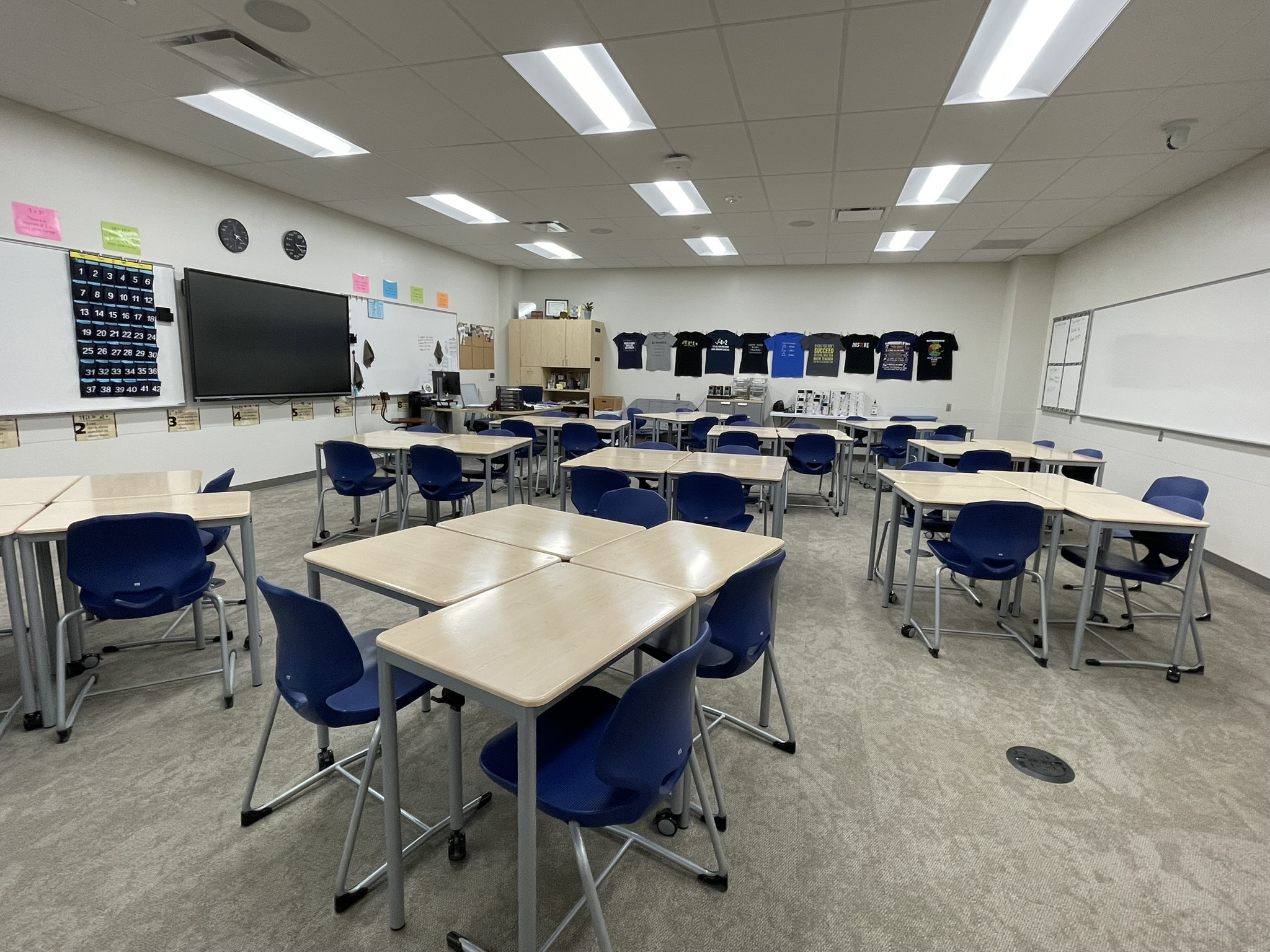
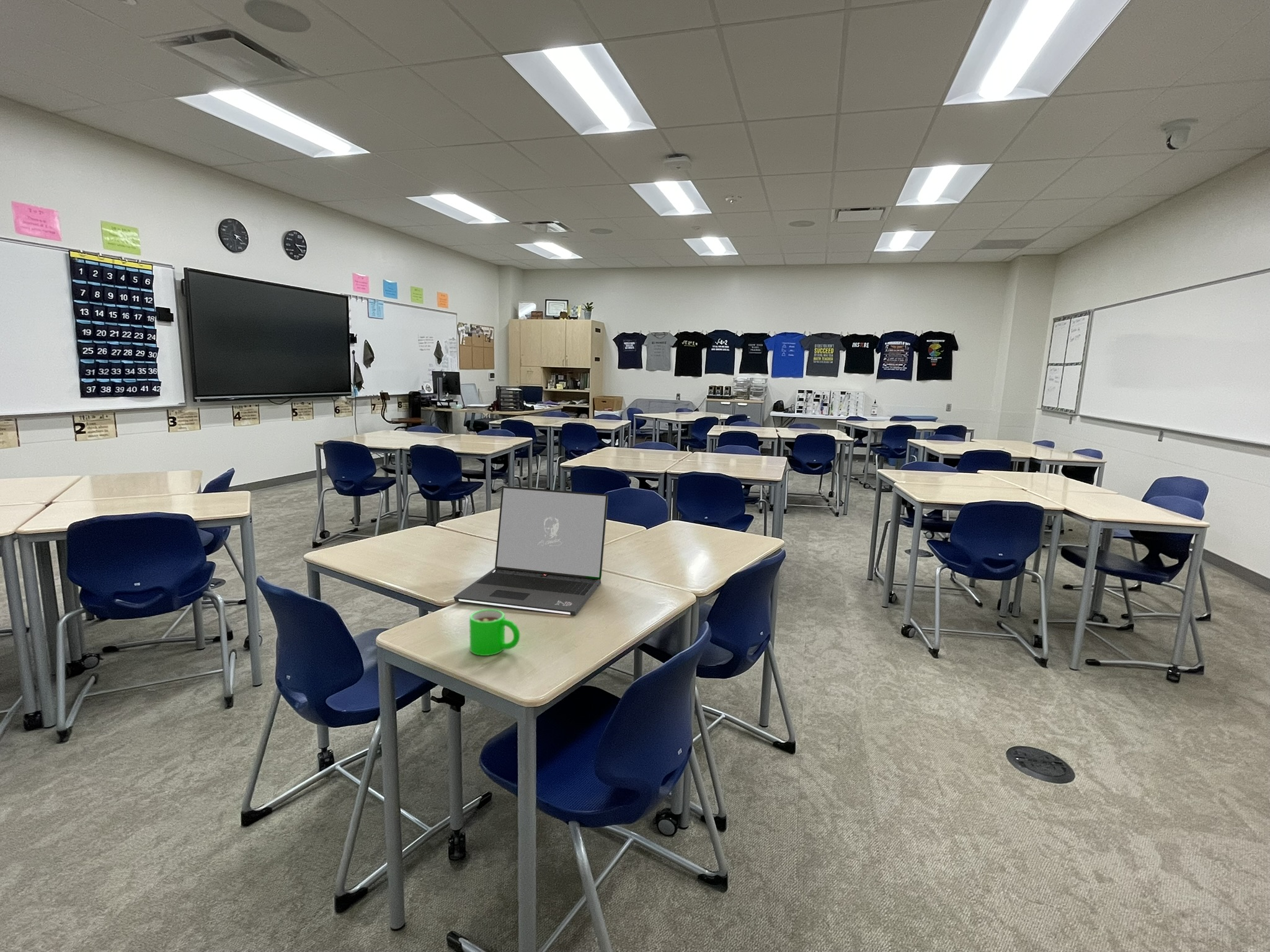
+ laptop [453,485,608,616]
+ mug [469,609,520,656]
